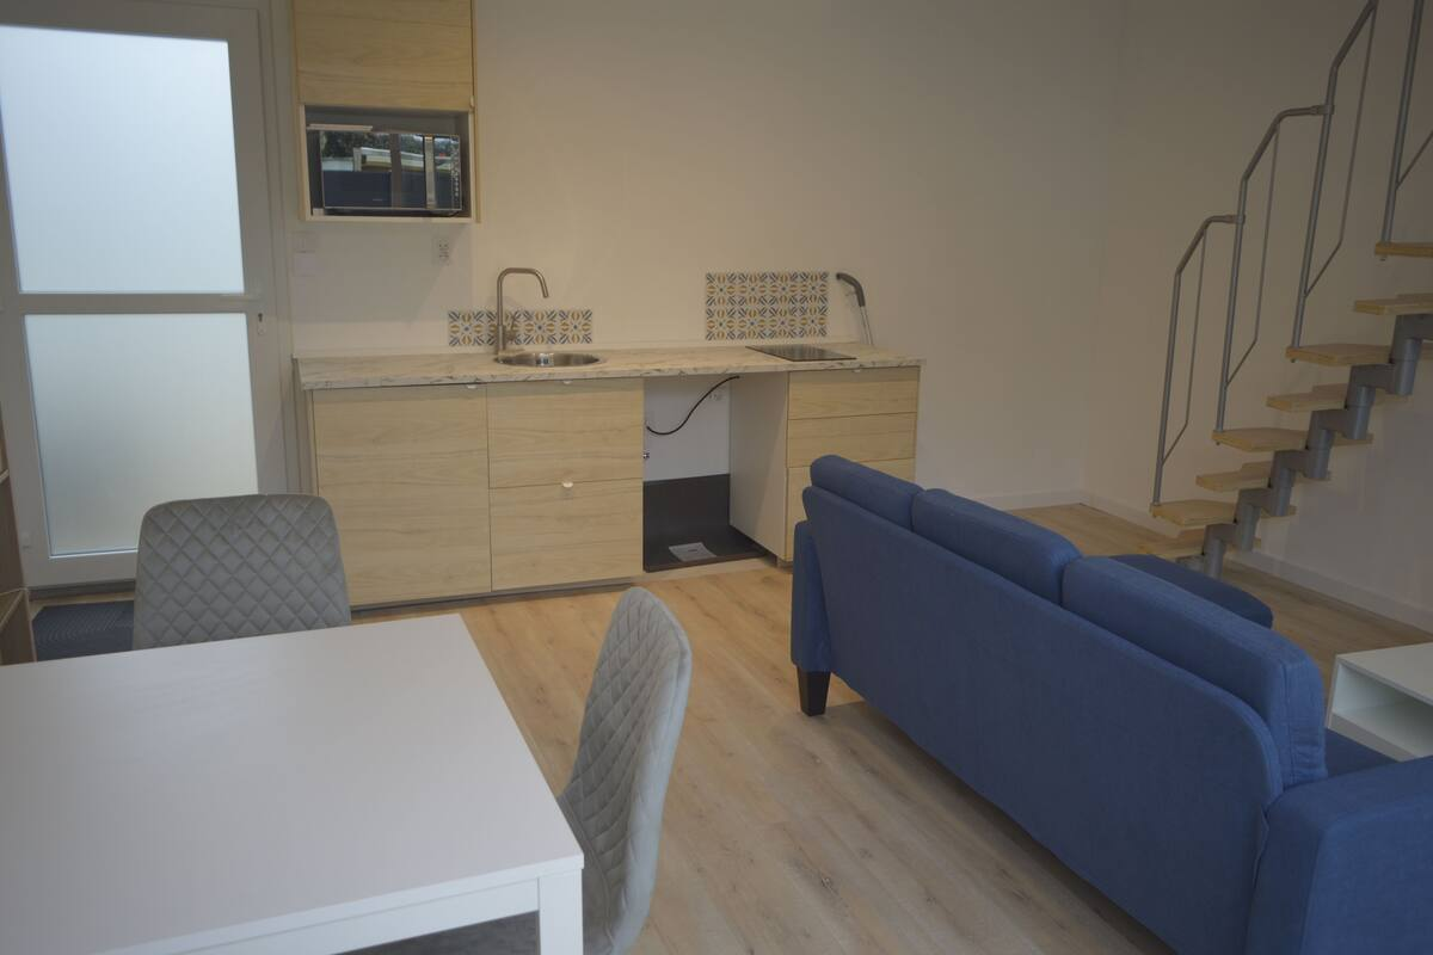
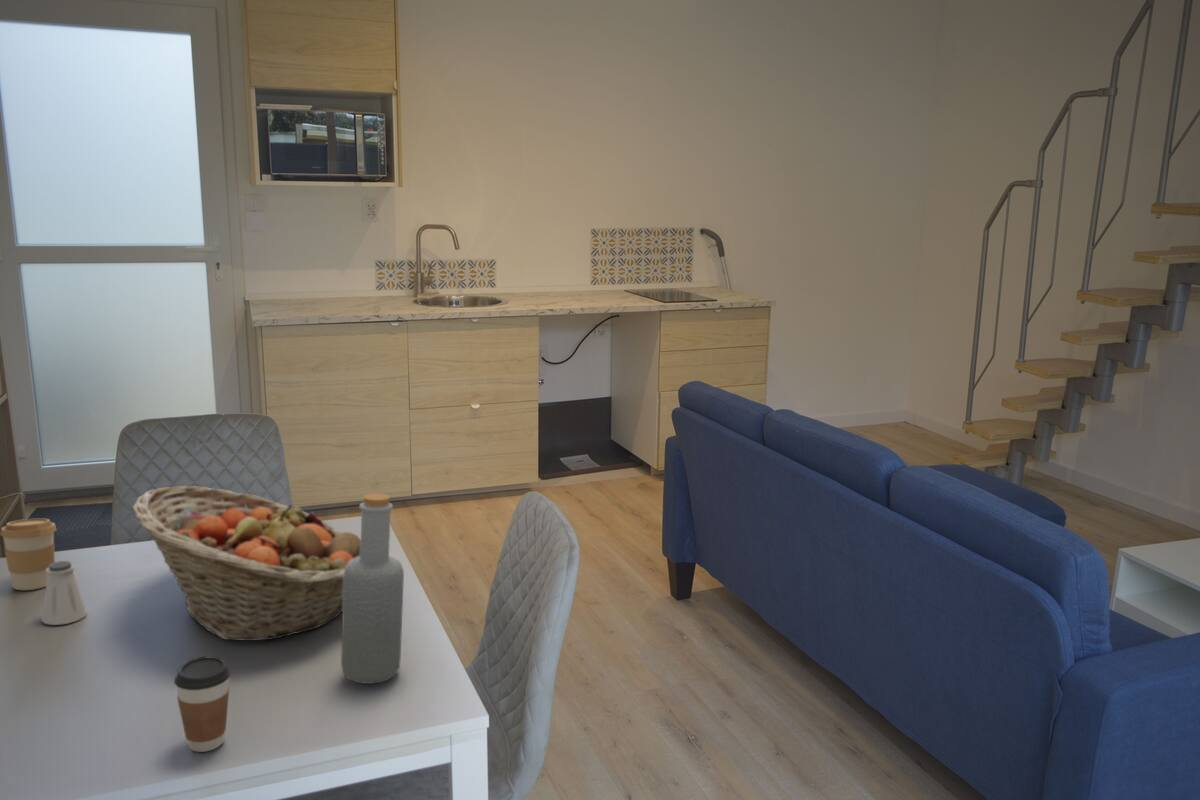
+ bottle [340,492,405,685]
+ coffee cup [174,656,231,753]
+ saltshaker [40,560,88,626]
+ fruit basket [131,485,361,642]
+ coffee cup [0,517,57,591]
